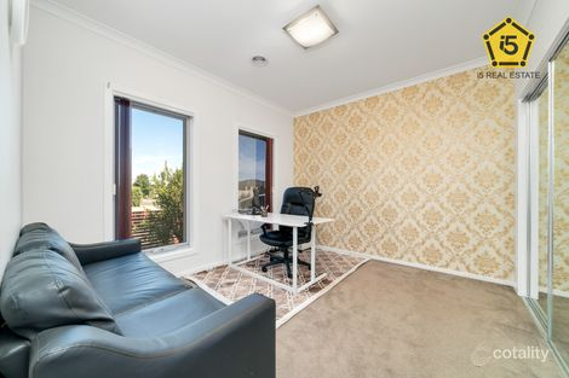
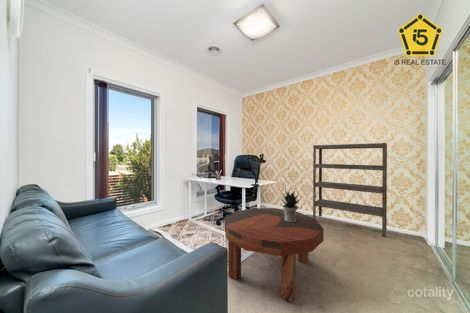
+ potted plant [281,189,303,222]
+ shelving unit [312,142,388,238]
+ coffee table [224,207,325,303]
